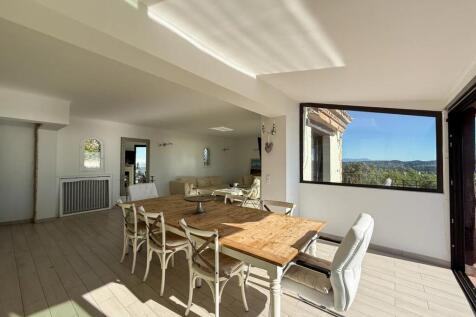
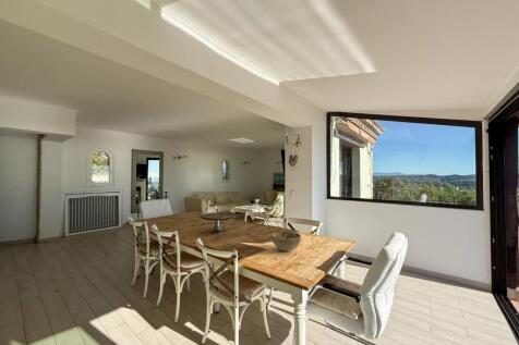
+ decorative bowl [270,231,302,252]
